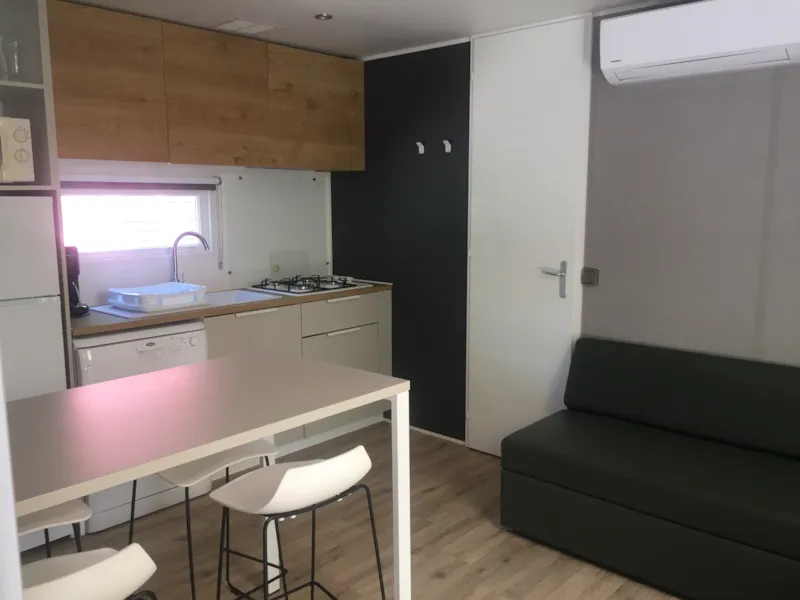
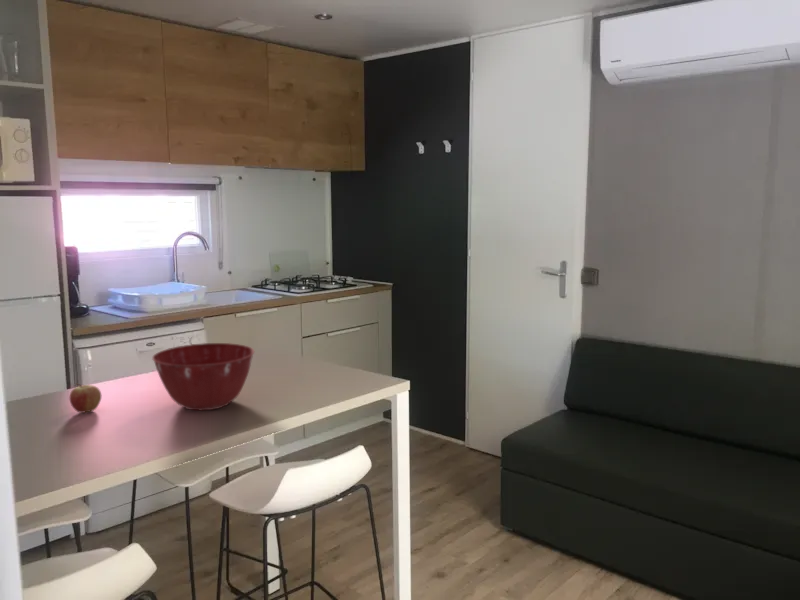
+ mixing bowl [151,342,255,411]
+ fruit [68,383,102,414]
